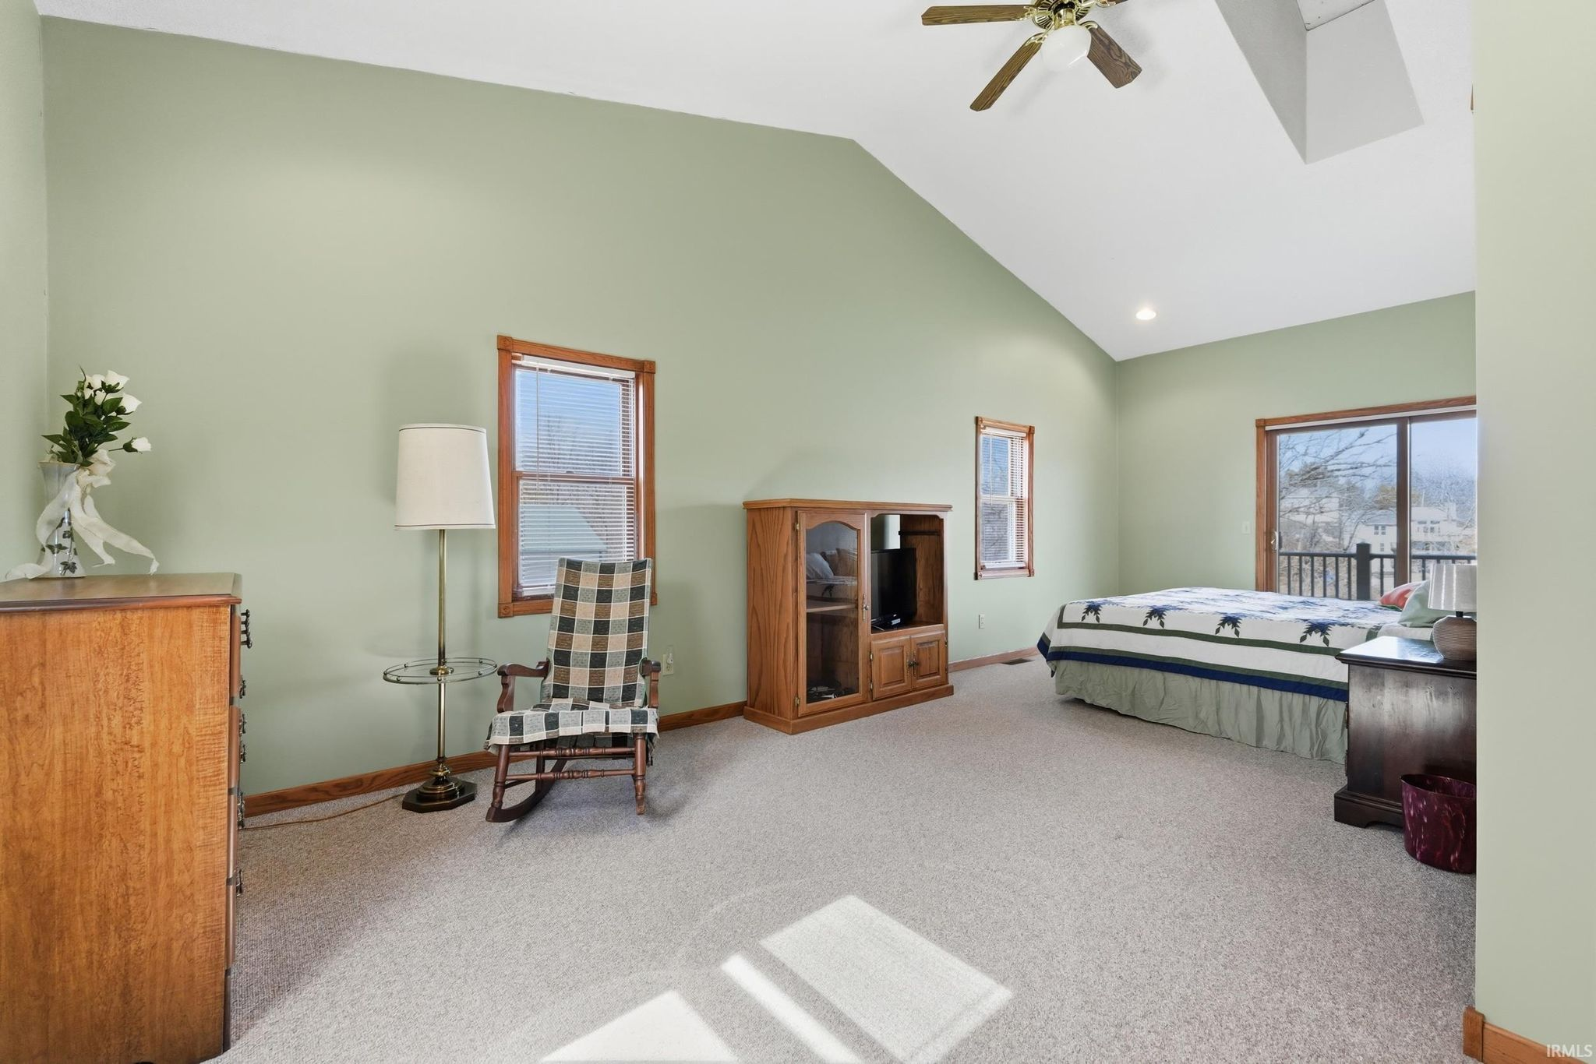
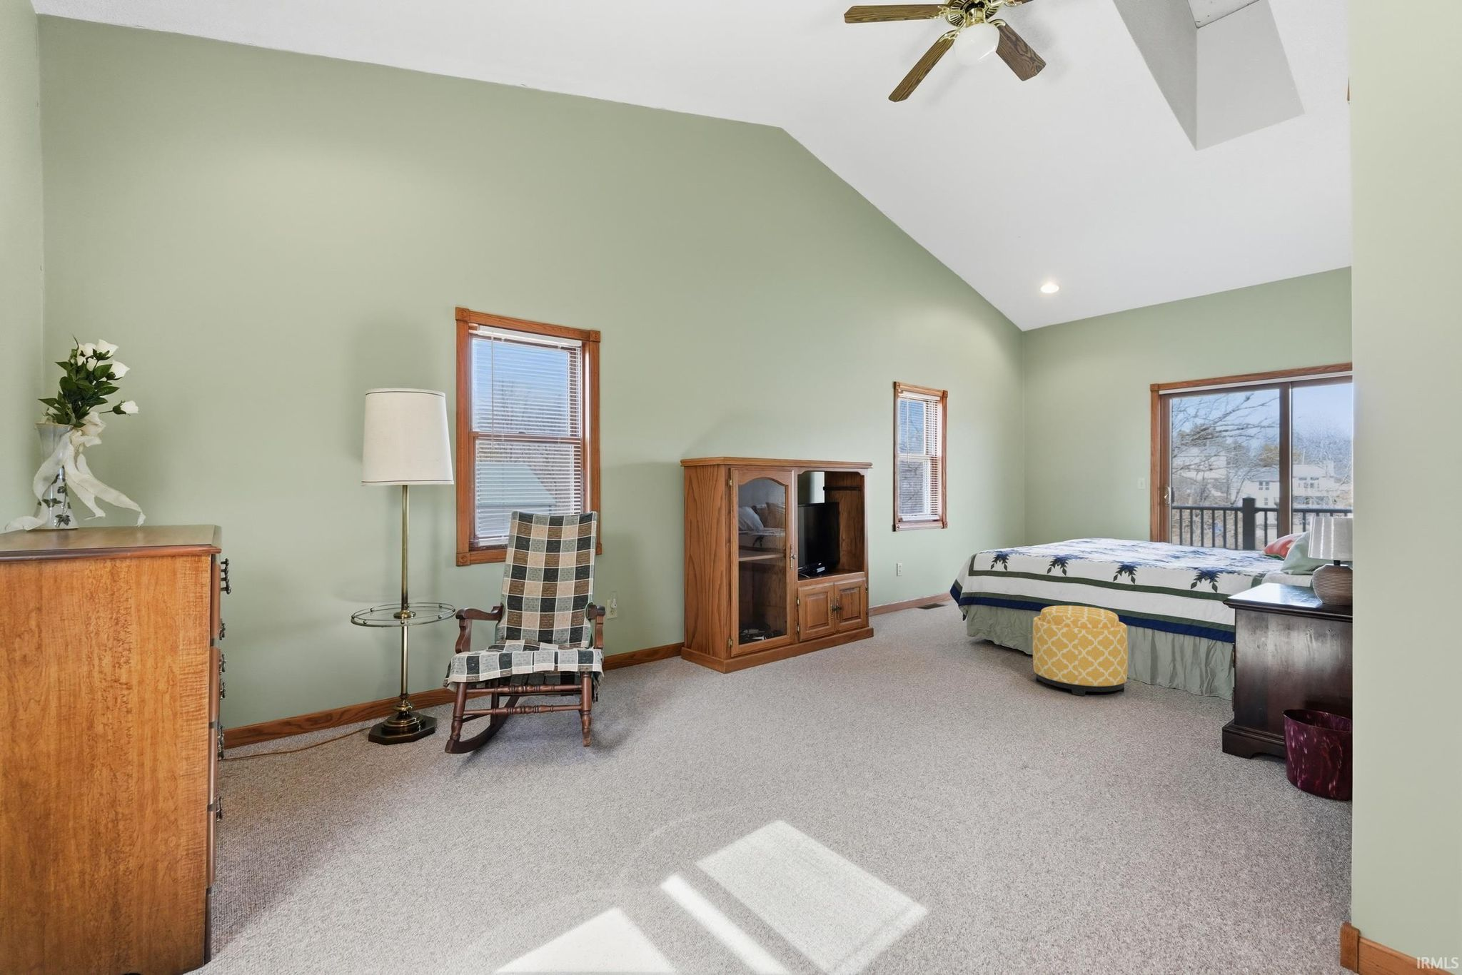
+ ottoman [1032,605,1129,696]
